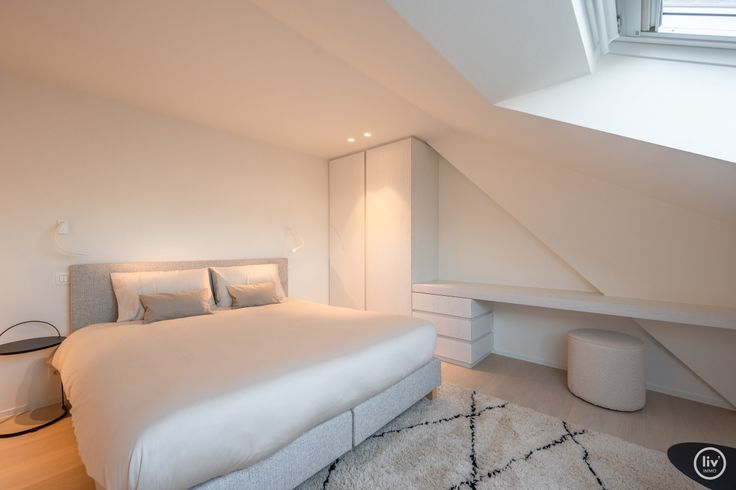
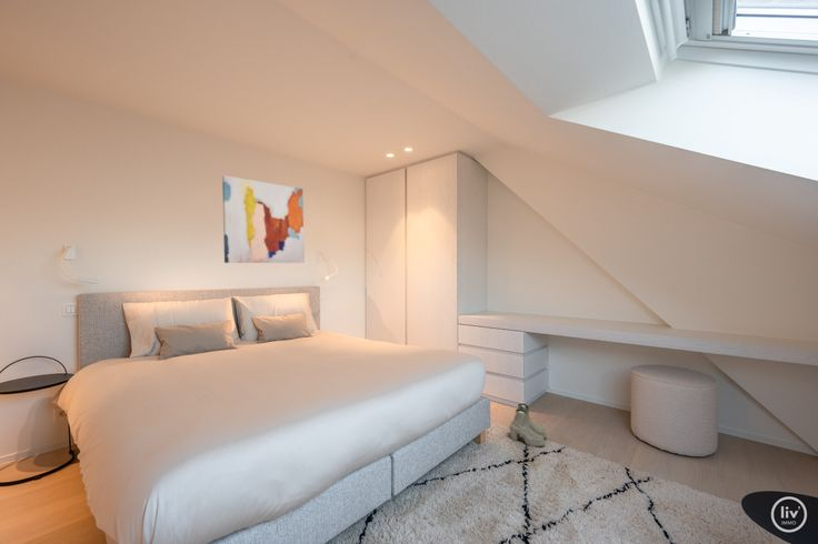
+ boots [509,403,548,447]
+ wall art [221,174,306,264]
